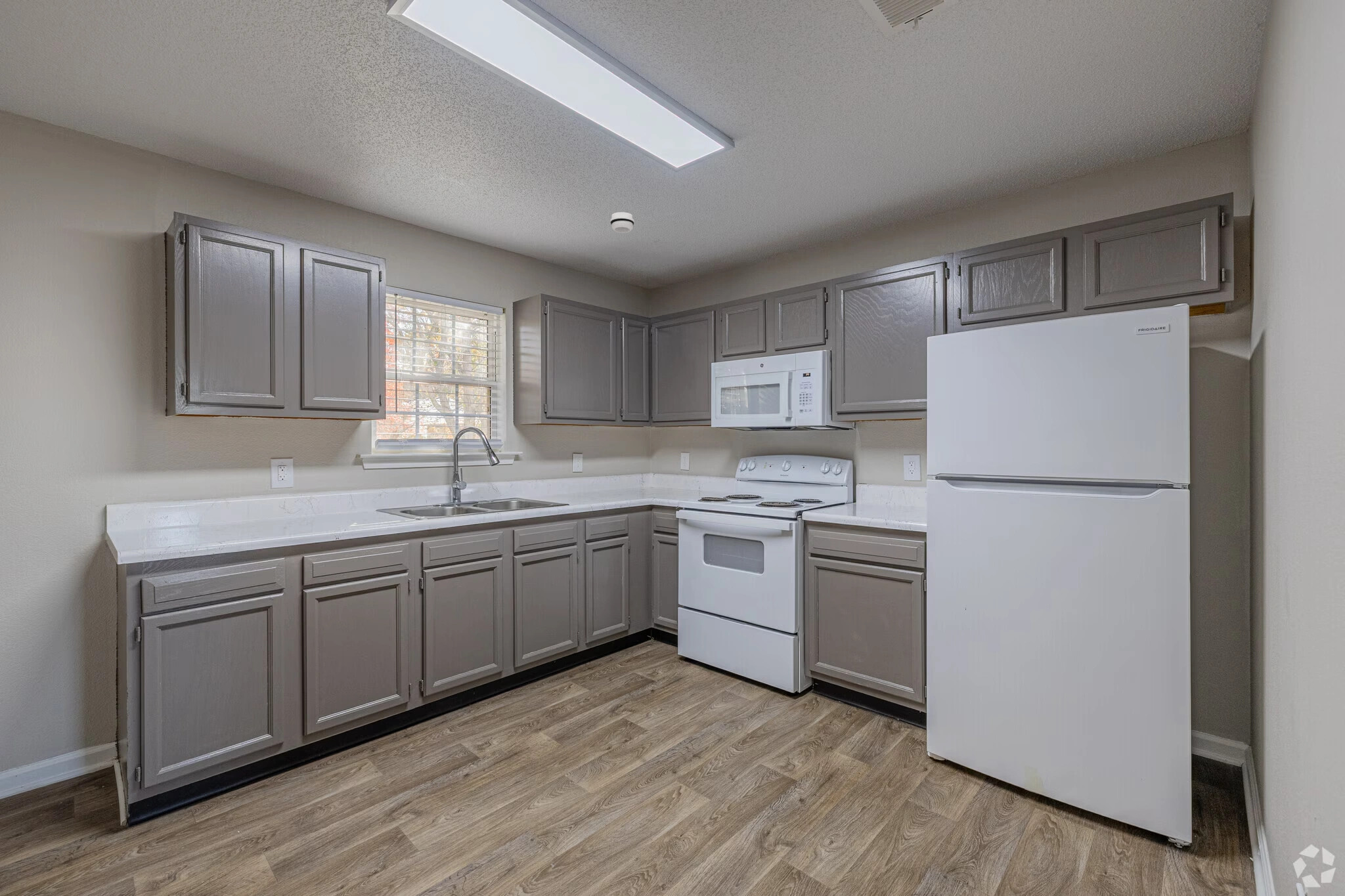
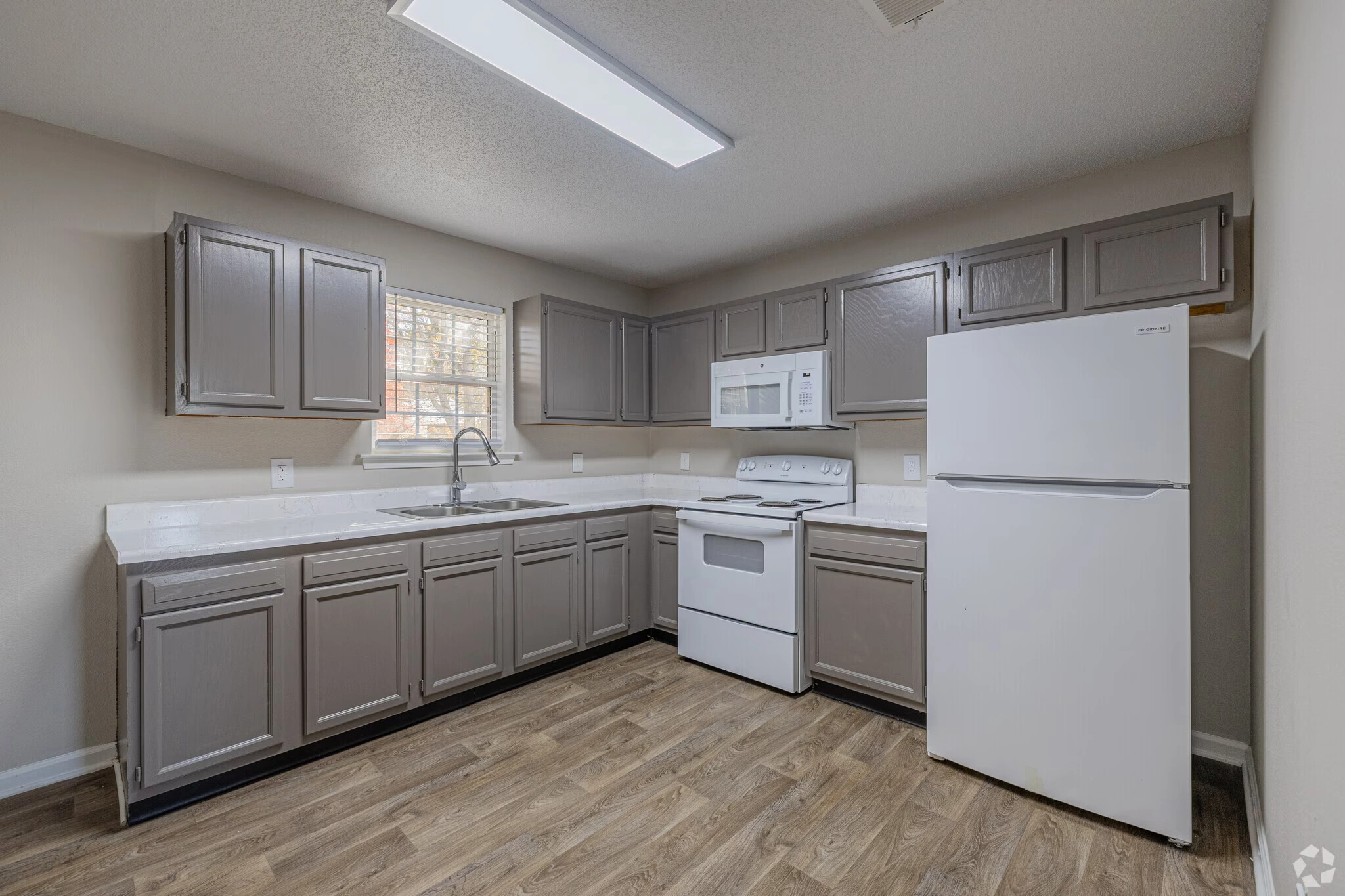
- smoke detector [609,211,635,234]
